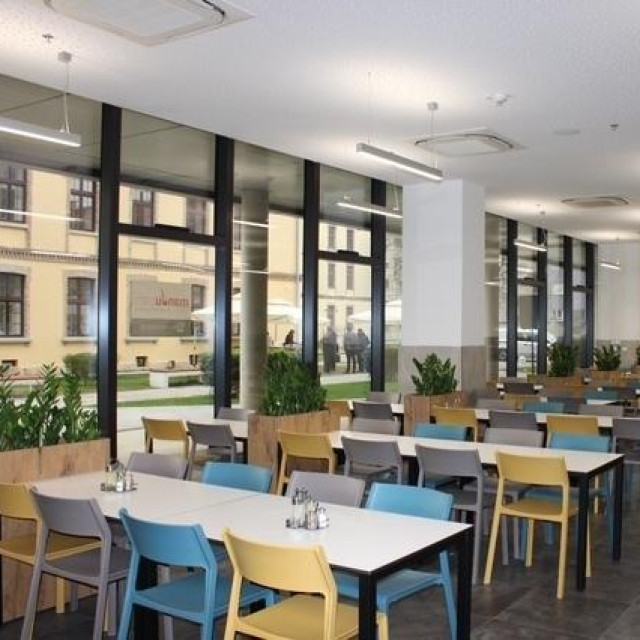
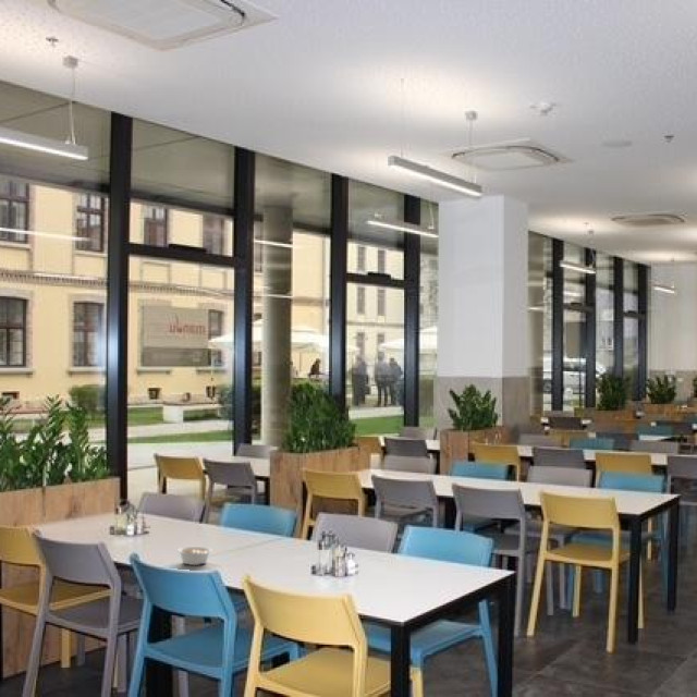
+ legume [176,546,212,566]
